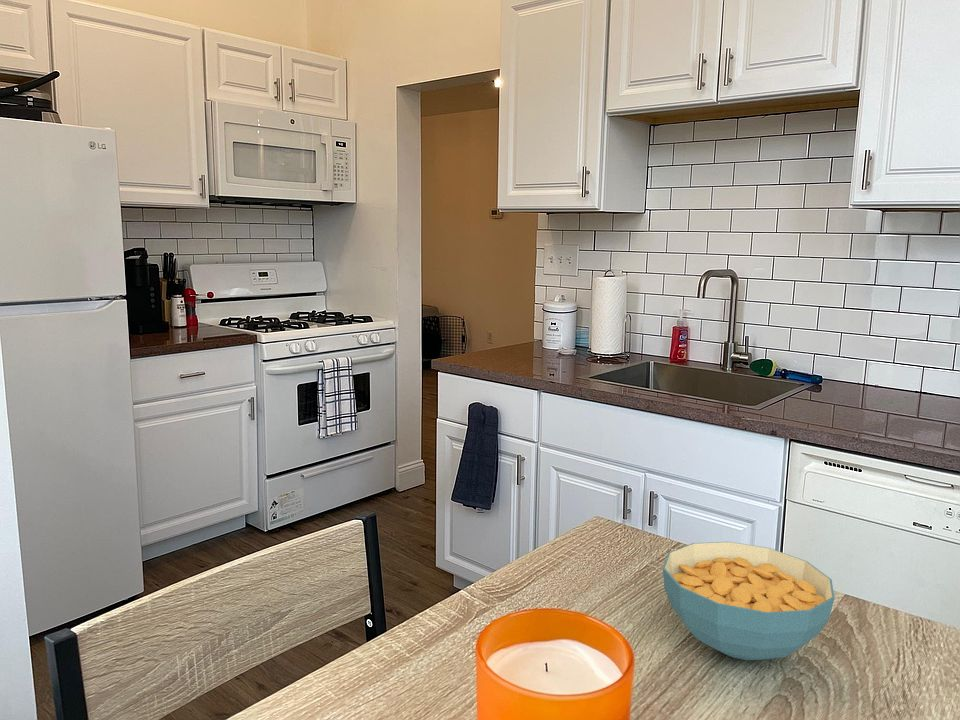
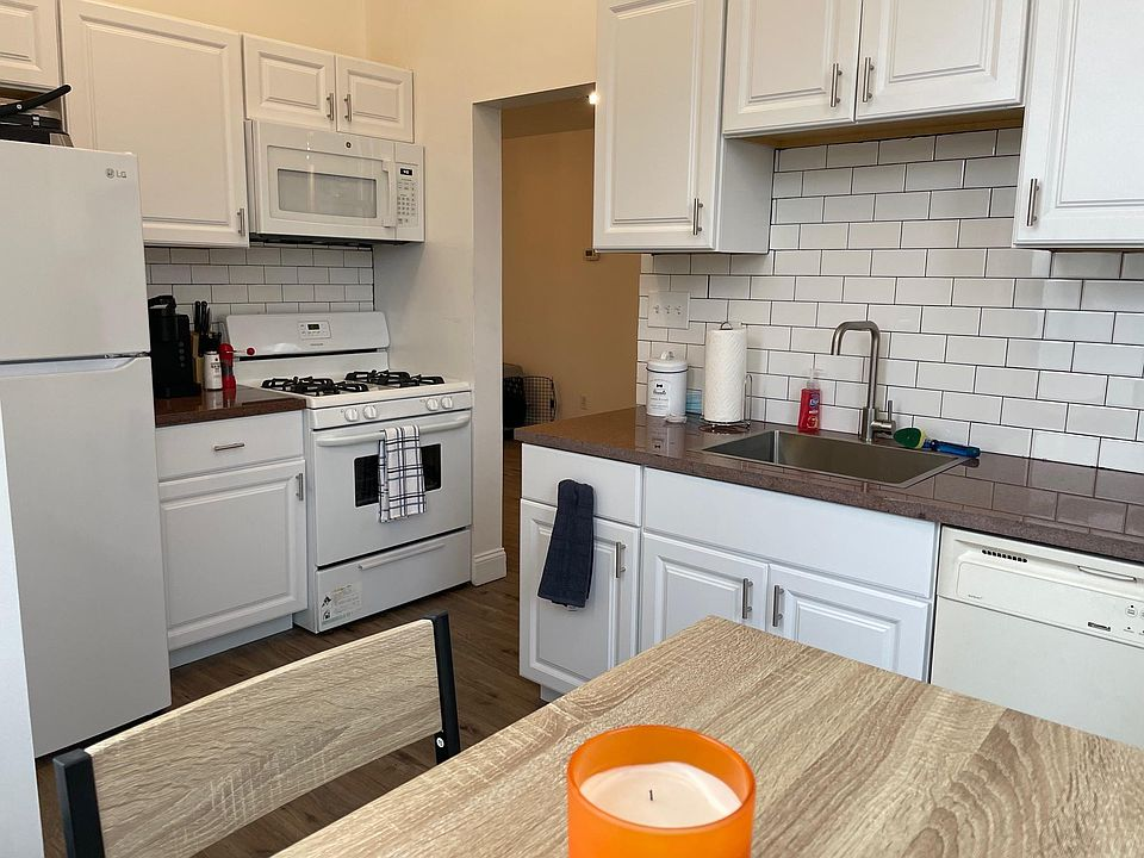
- cereal bowl [662,541,835,661]
